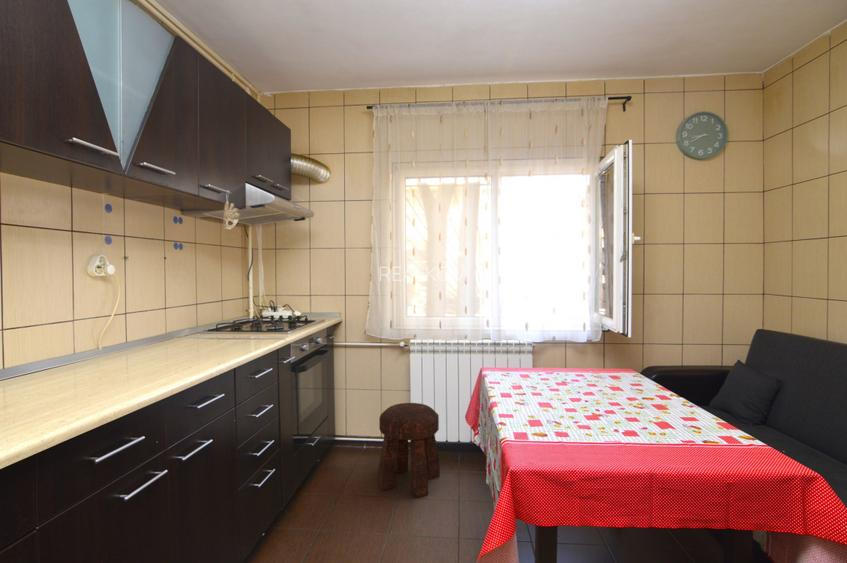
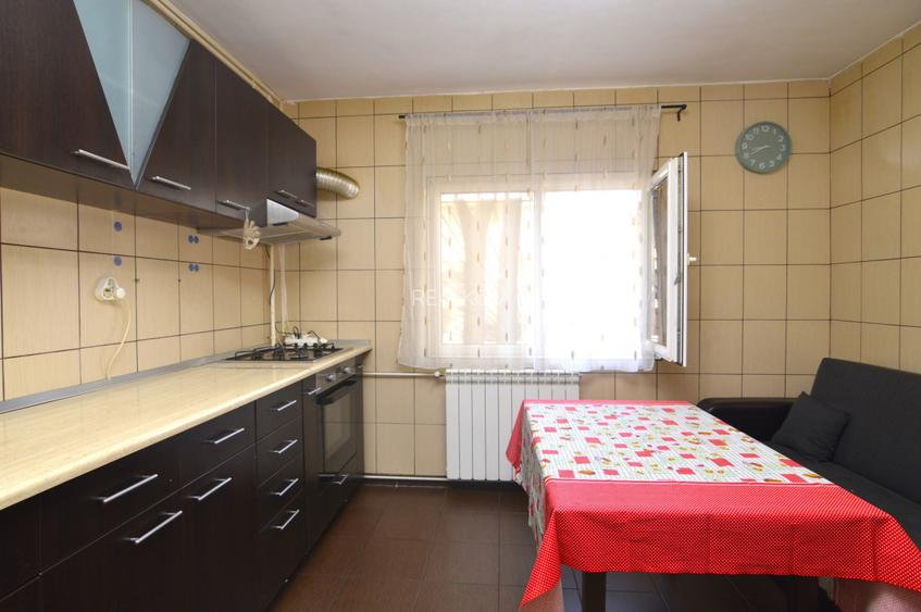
- stool [377,402,441,498]
